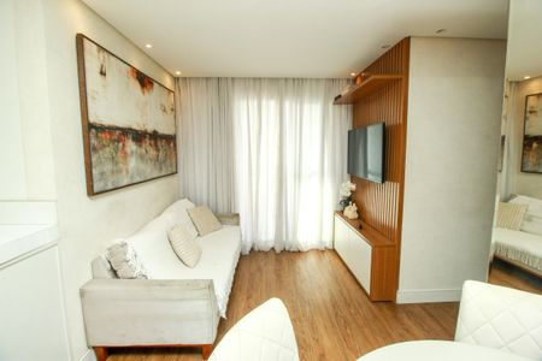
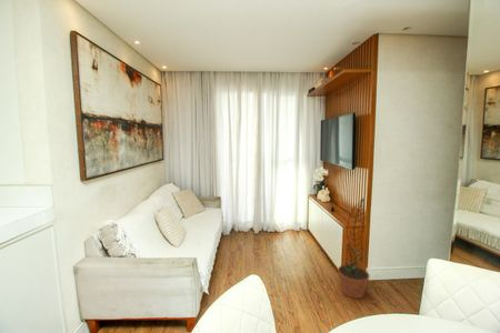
+ decorative plant [337,196,371,300]
